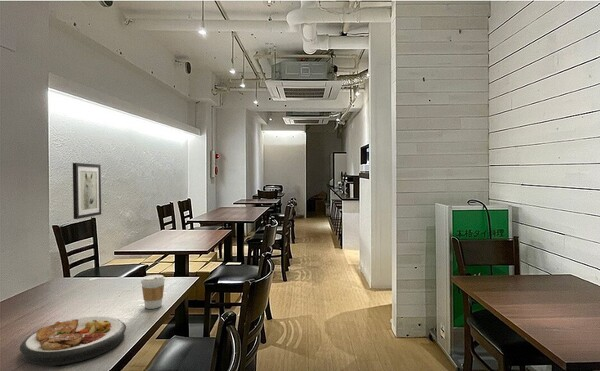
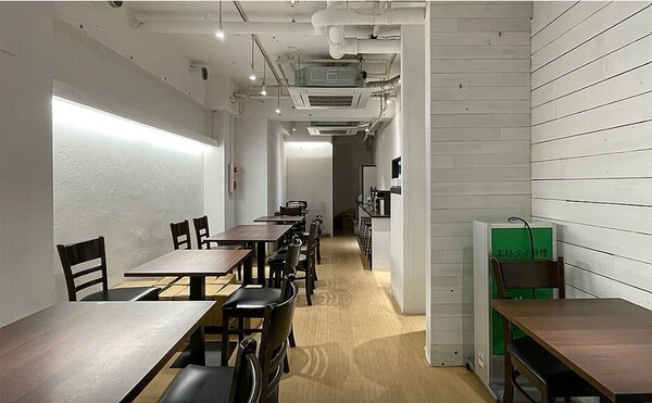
- plate [19,315,127,367]
- wall art [72,162,102,220]
- coffee cup [140,274,166,310]
